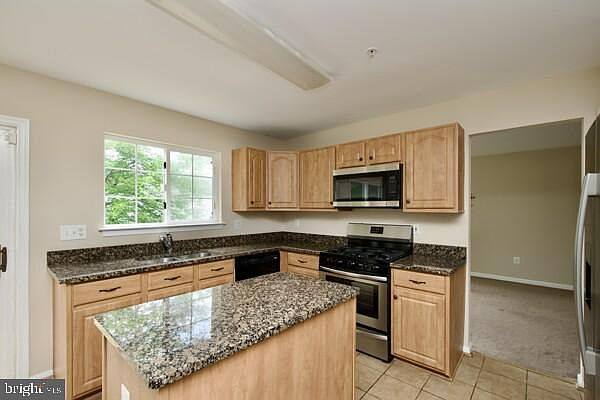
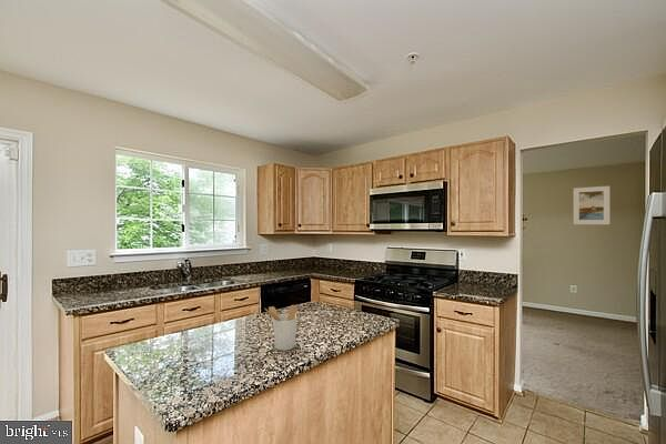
+ utensil holder [265,304,299,352]
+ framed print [573,185,610,225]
